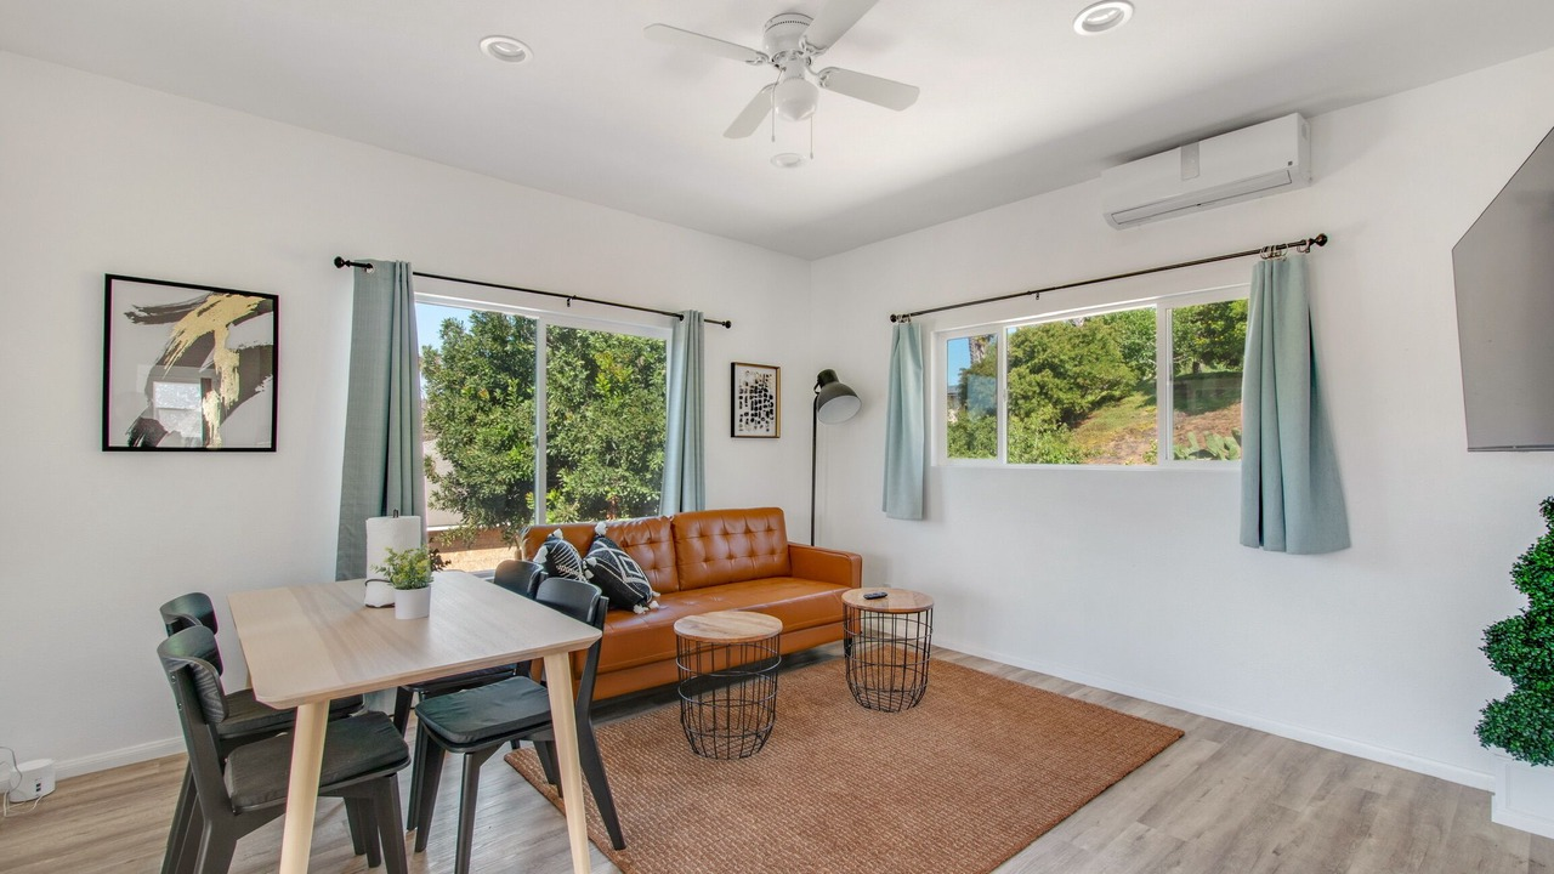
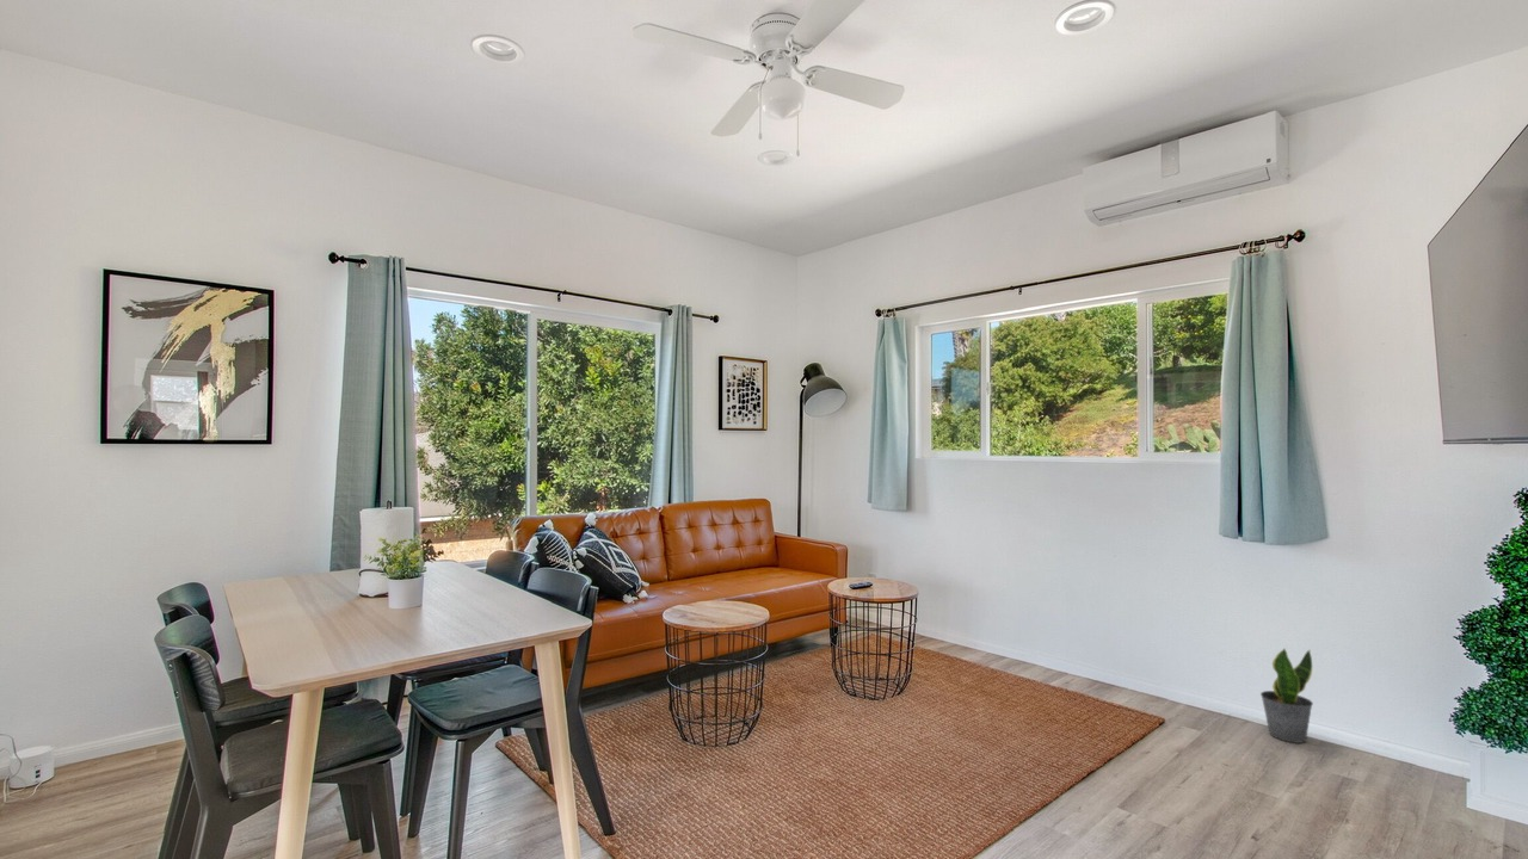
+ potted plant [1259,647,1314,744]
